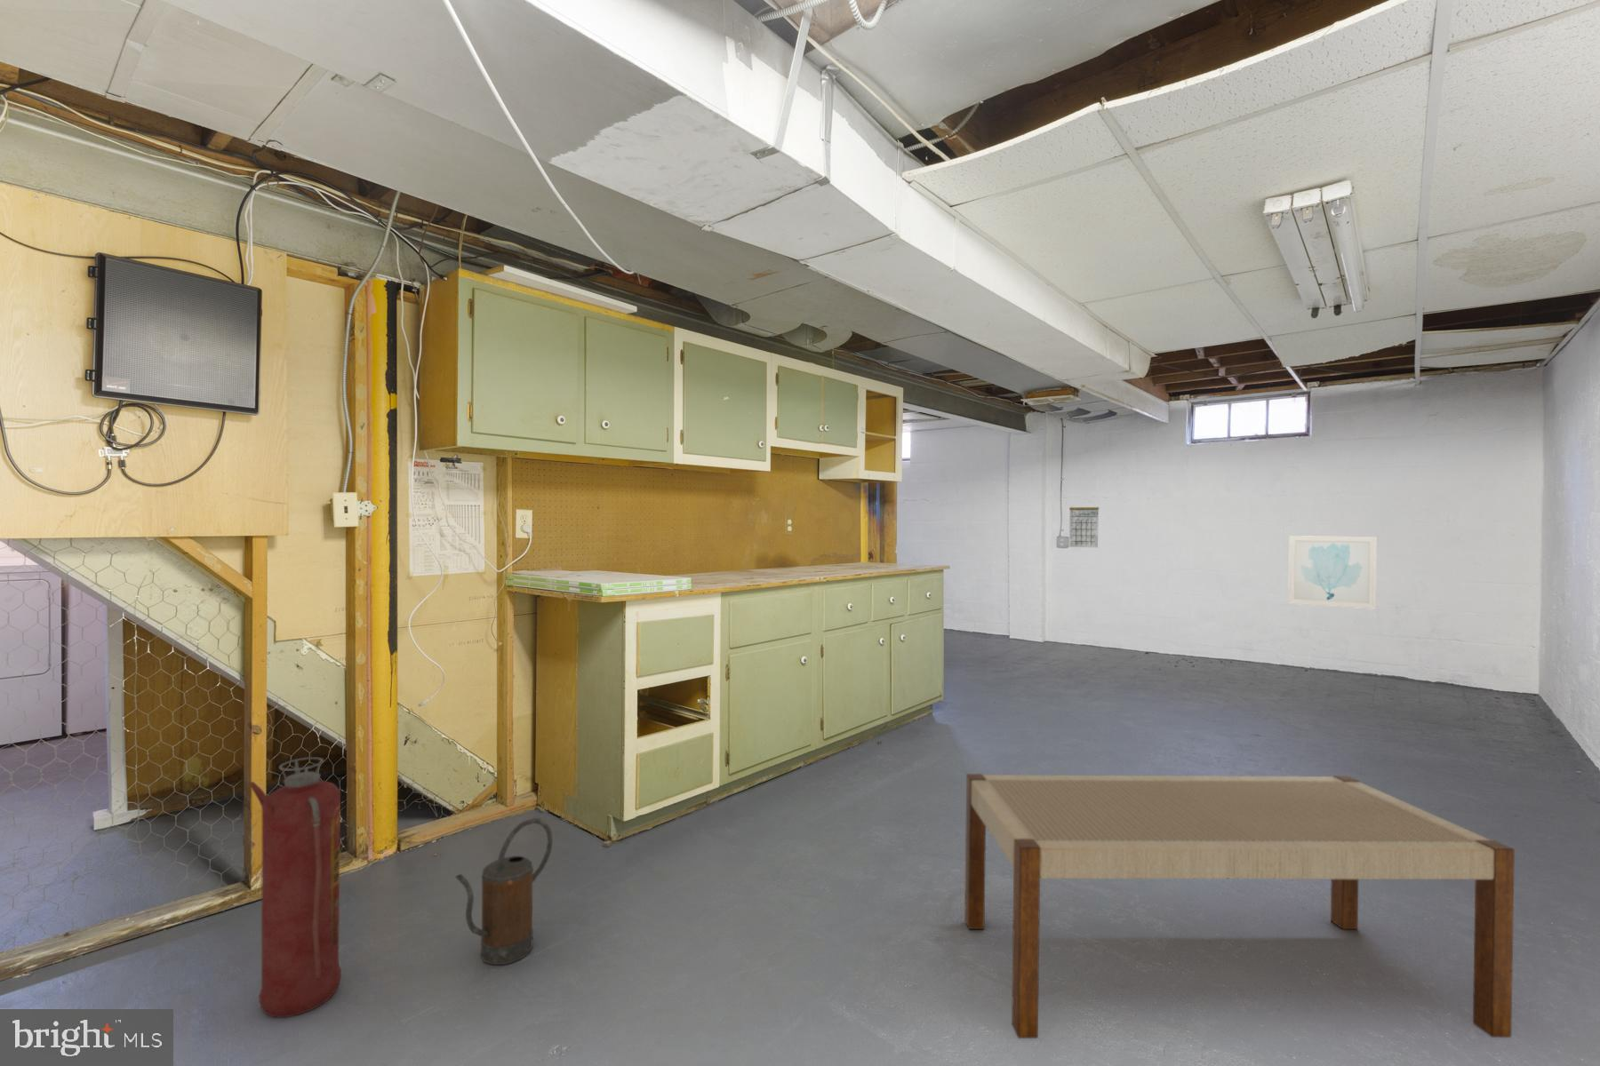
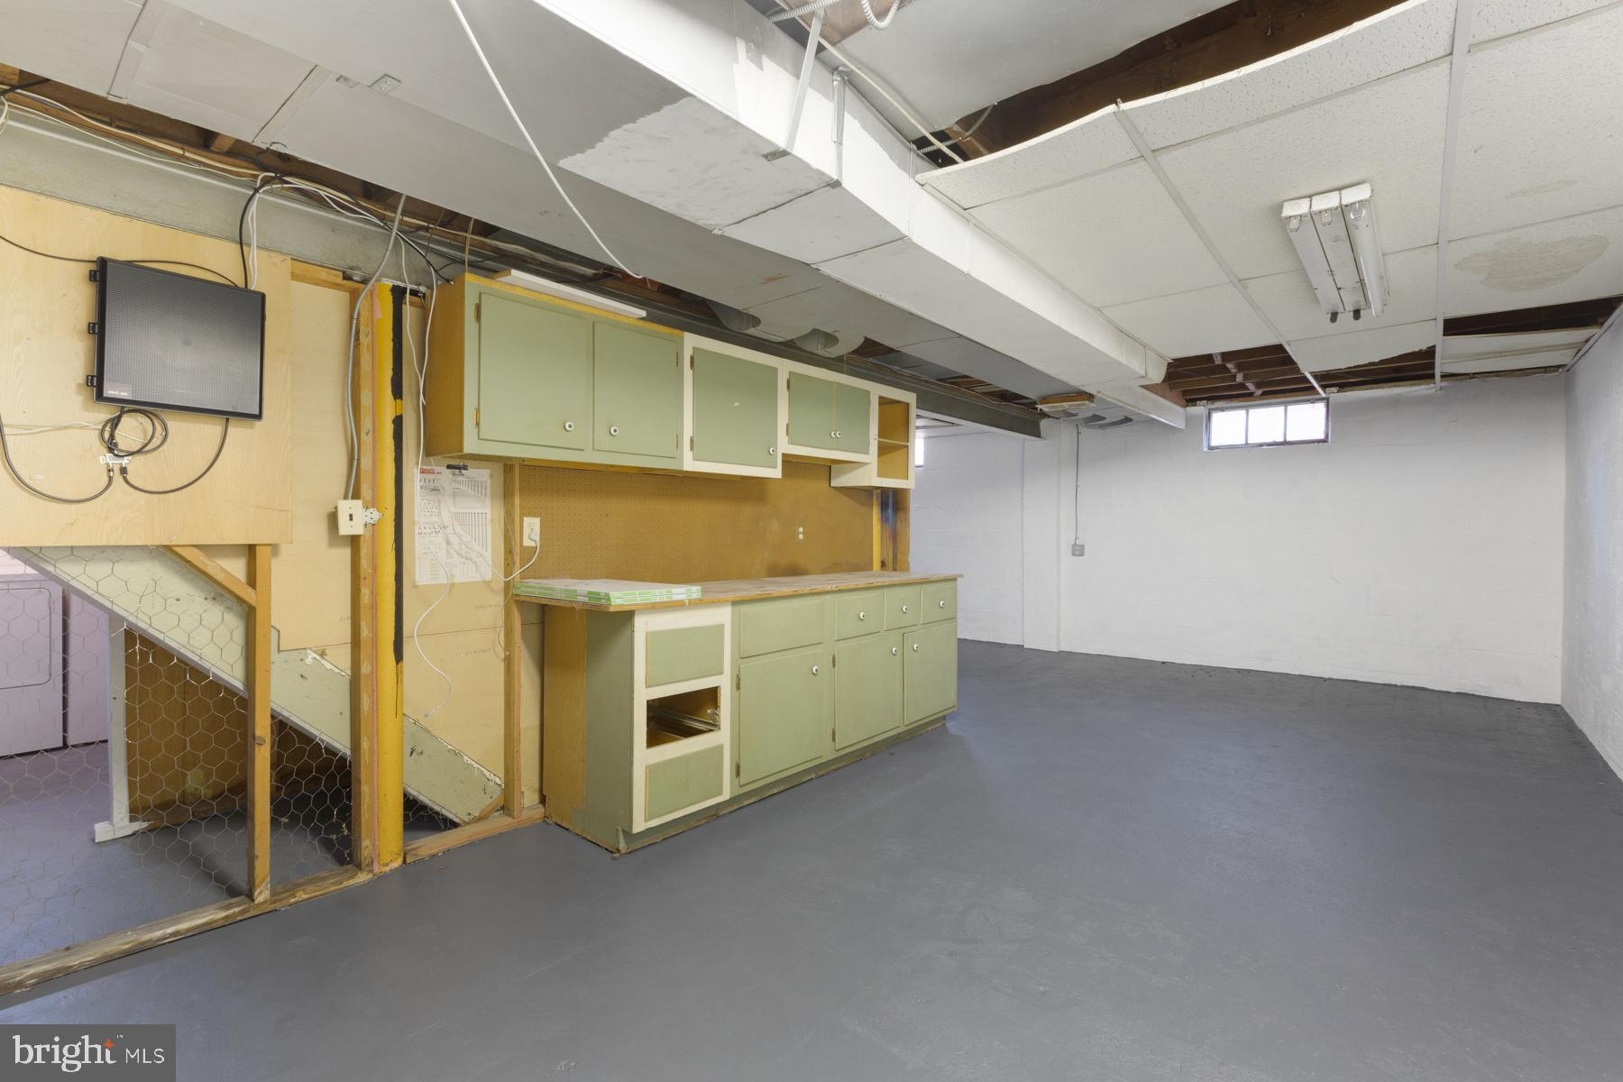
- bench [963,773,1515,1040]
- watering can [455,817,554,966]
- fire extinguisher [249,755,342,1018]
- wall art [1287,534,1377,610]
- calendar [1068,497,1100,548]
